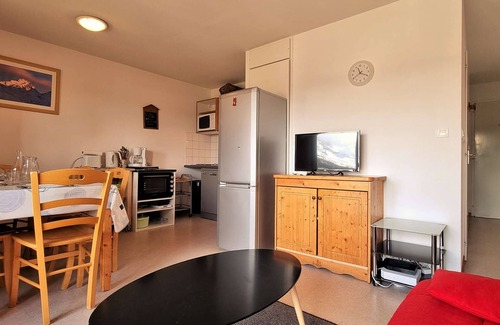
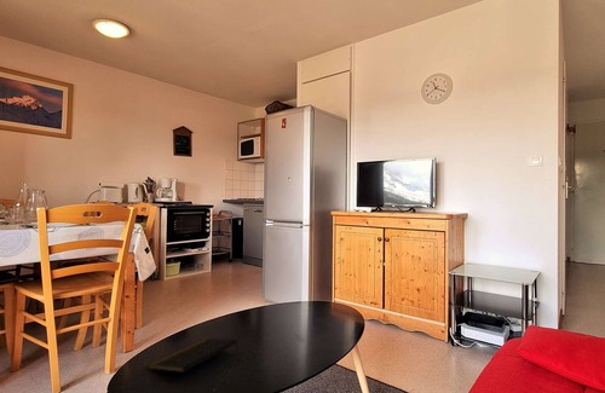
+ notepad [148,337,240,374]
